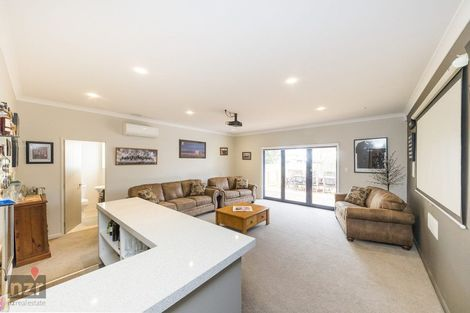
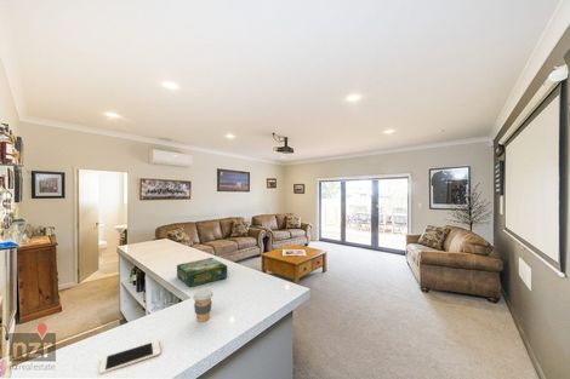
+ cell phone [98,339,161,375]
+ coffee cup [192,288,215,323]
+ board game [176,257,228,288]
